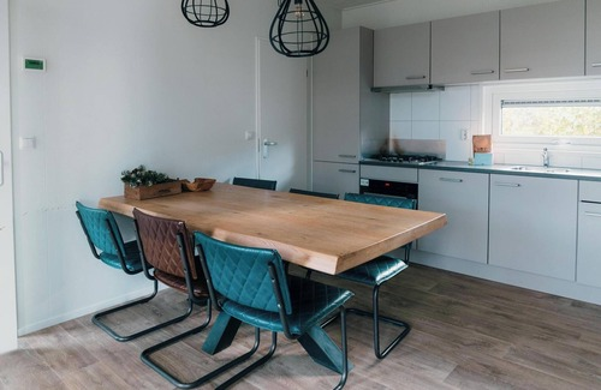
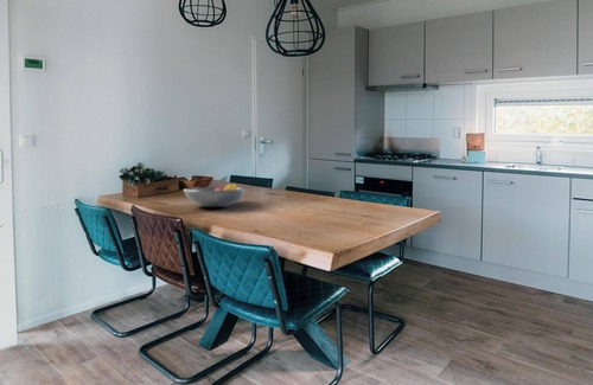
+ fruit bowl [183,182,247,208]
